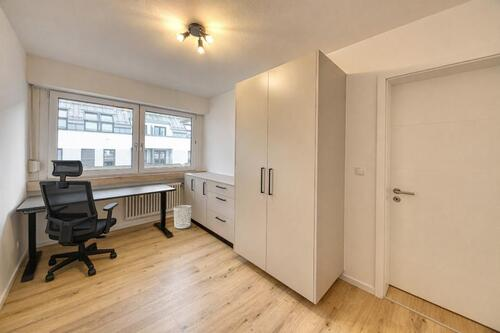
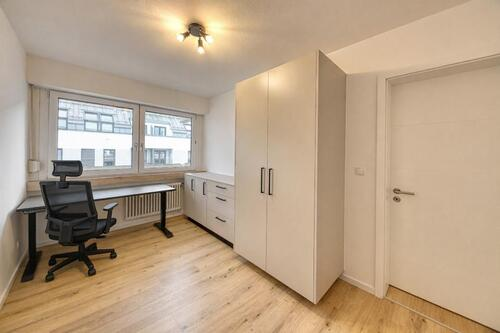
- waste bin [173,204,192,229]
